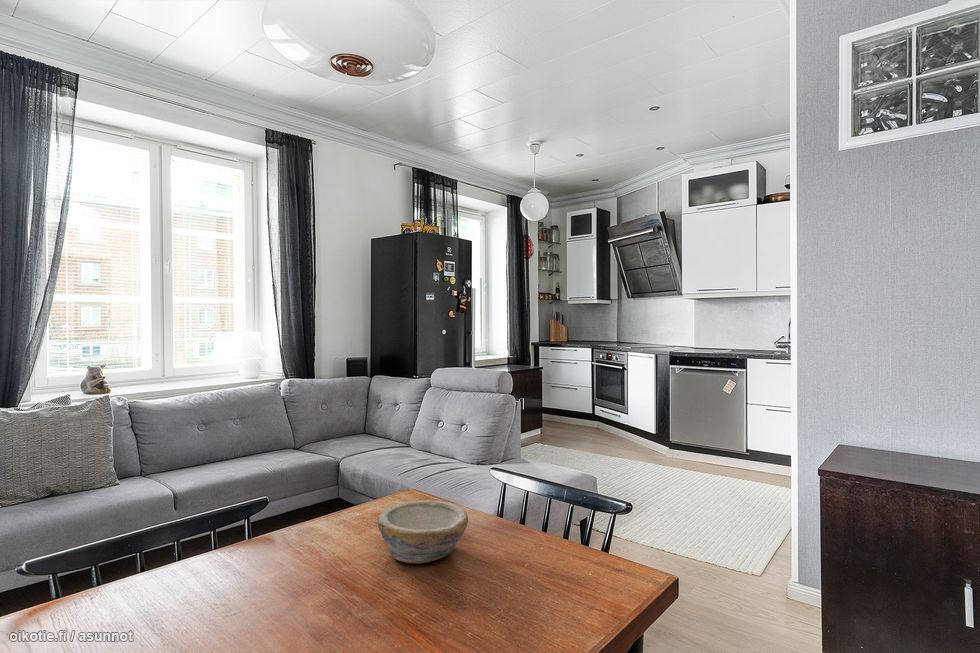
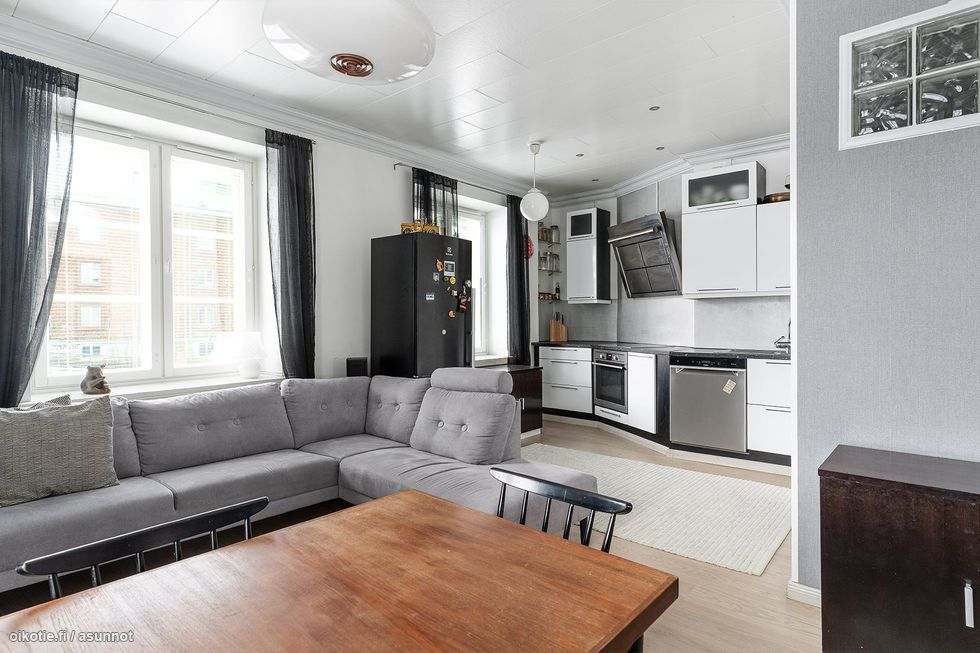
- bowl [376,499,469,564]
